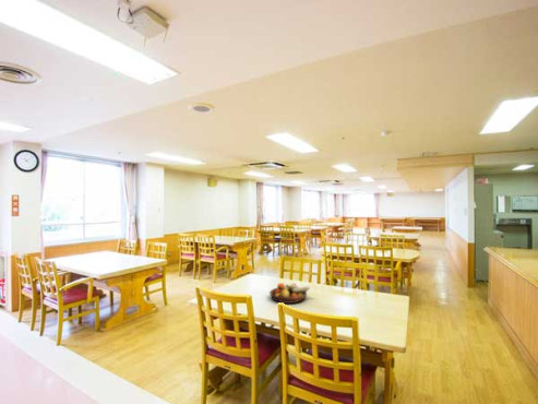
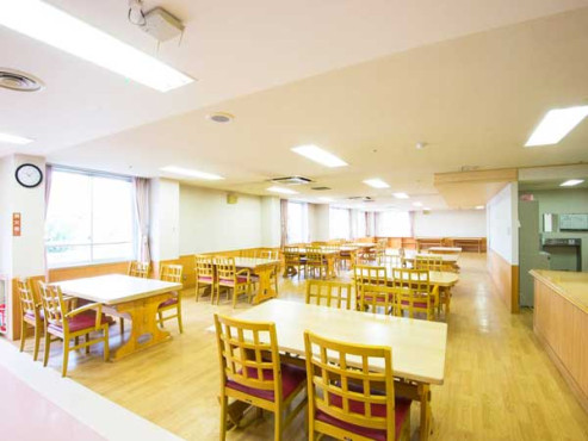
- fruit bowl [268,282,311,305]
